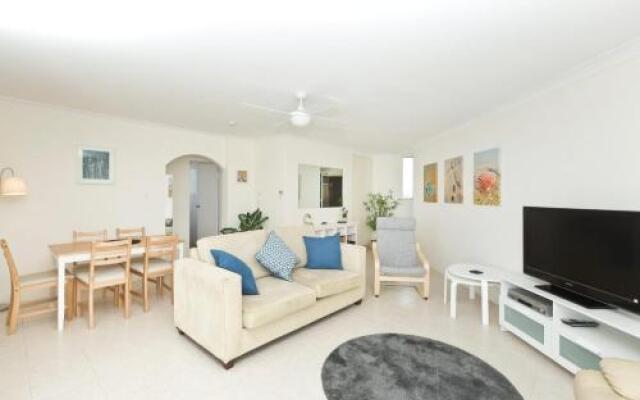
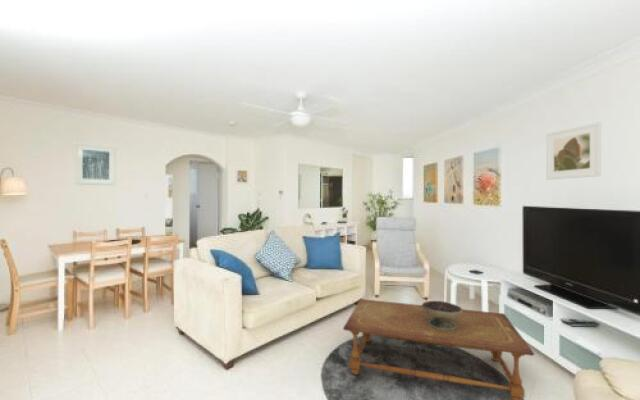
+ decorative bowl [421,300,463,330]
+ coffee table [342,298,535,400]
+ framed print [545,121,602,181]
